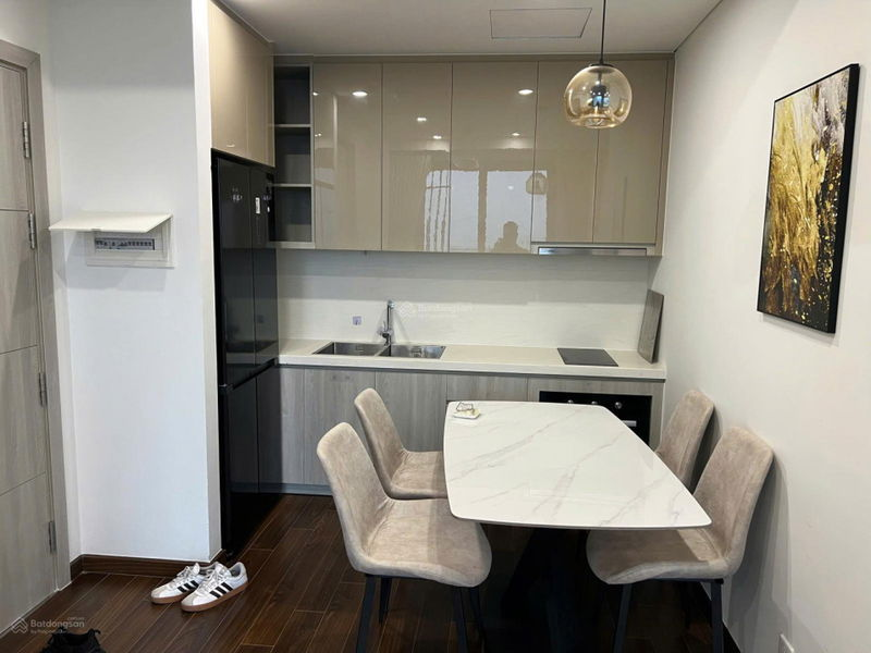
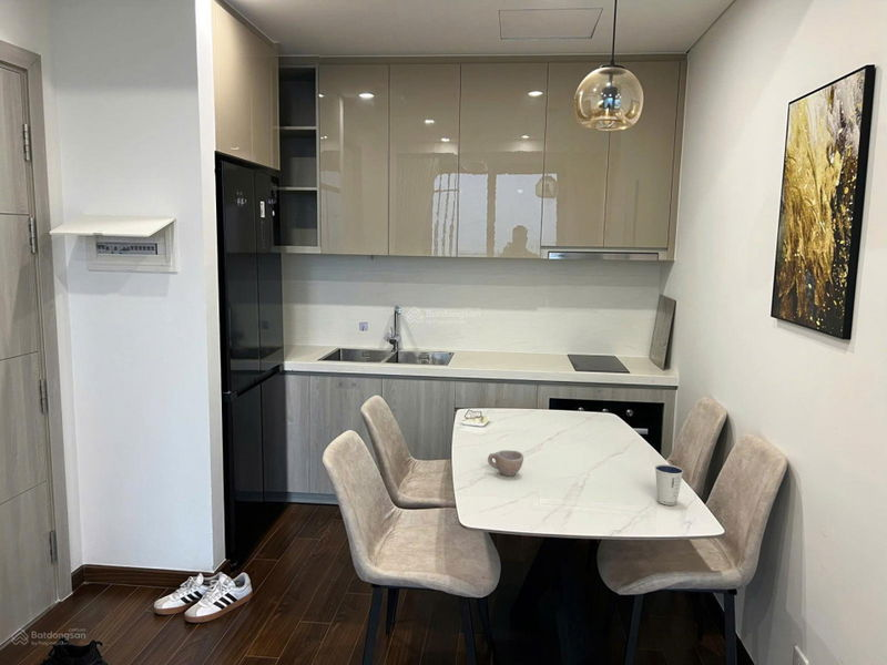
+ dixie cup [654,463,684,507]
+ cup [487,449,524,478]
